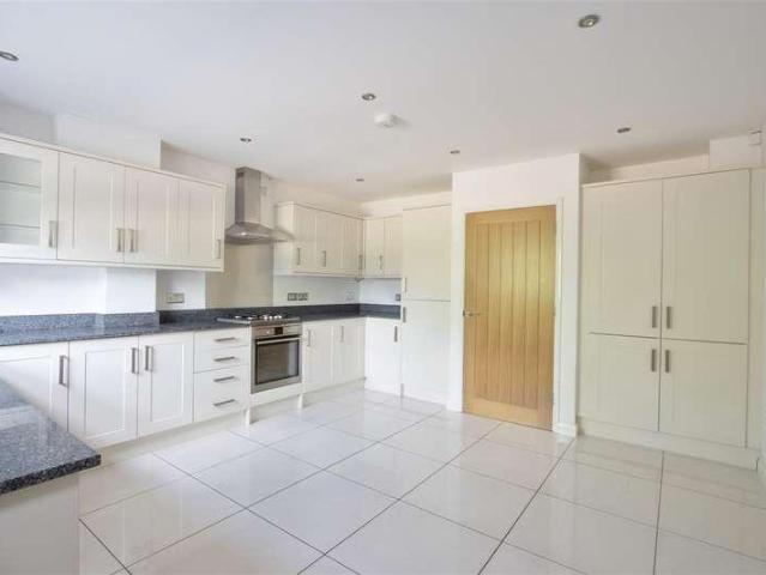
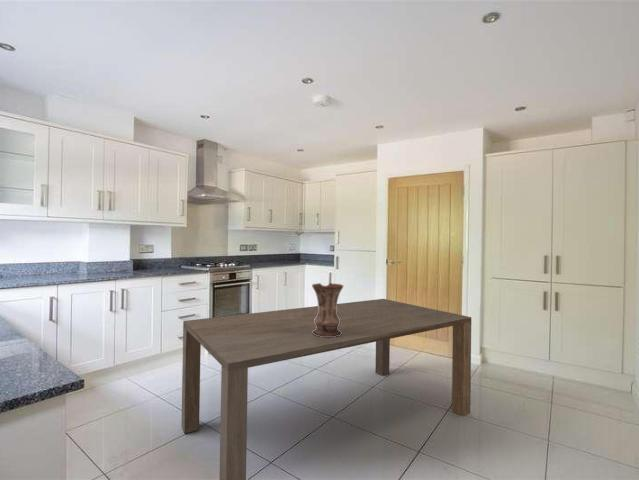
+ vase [311,282,344,337]
+ dining table [180,298,472,480]
